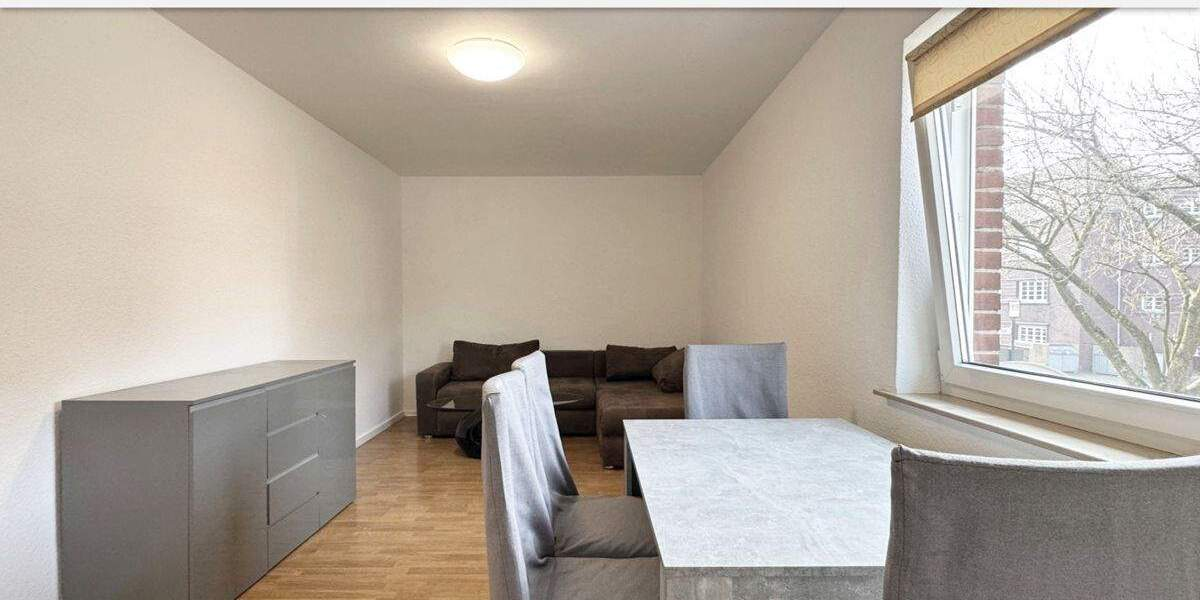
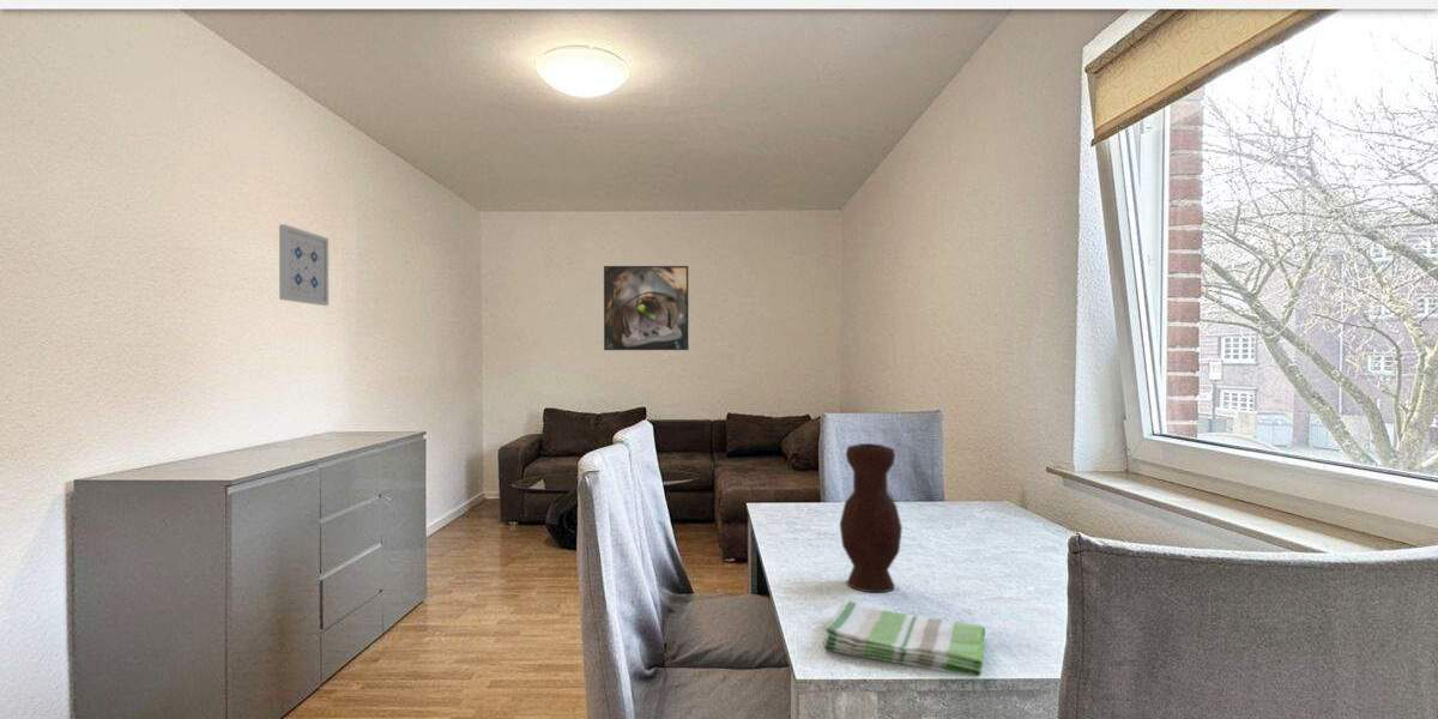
+ dish towel [822,599,986,678]
+ vase [839,442,904,593]
+ wall art [278,223,330,307]
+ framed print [603,265,690,351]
